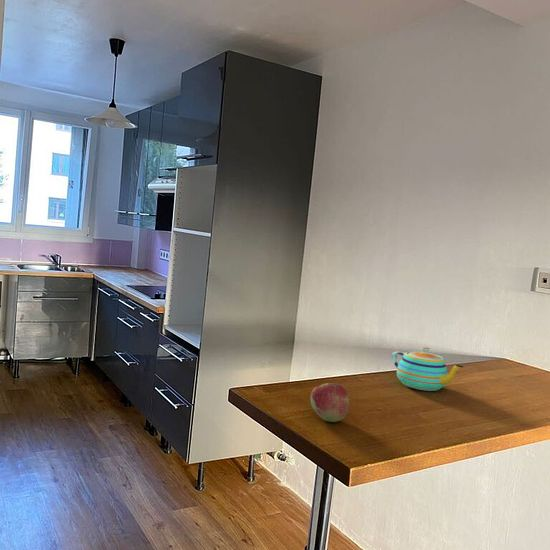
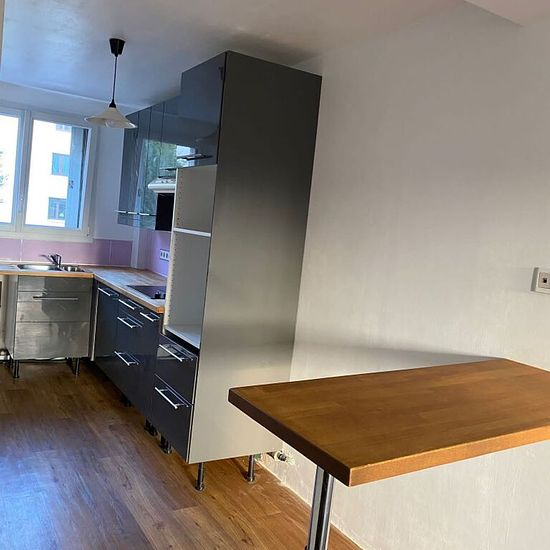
- fruit [309,382,350,423]
- teapot [391,346,465,392]
